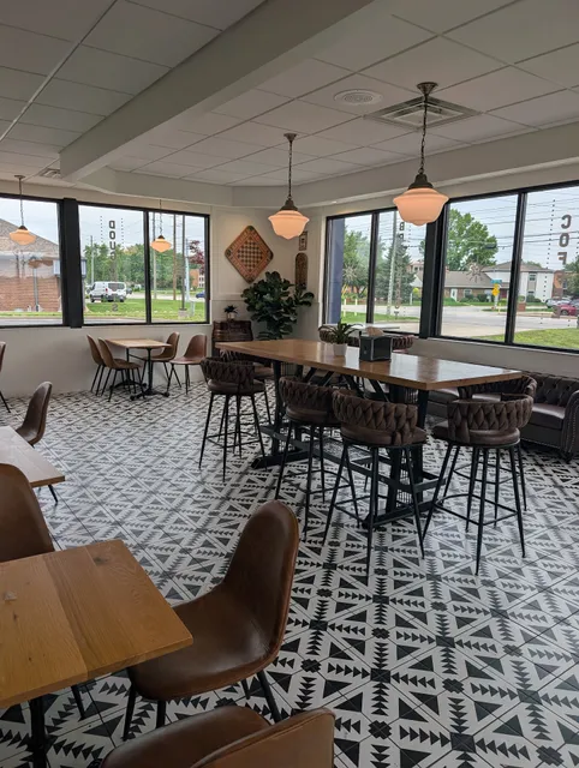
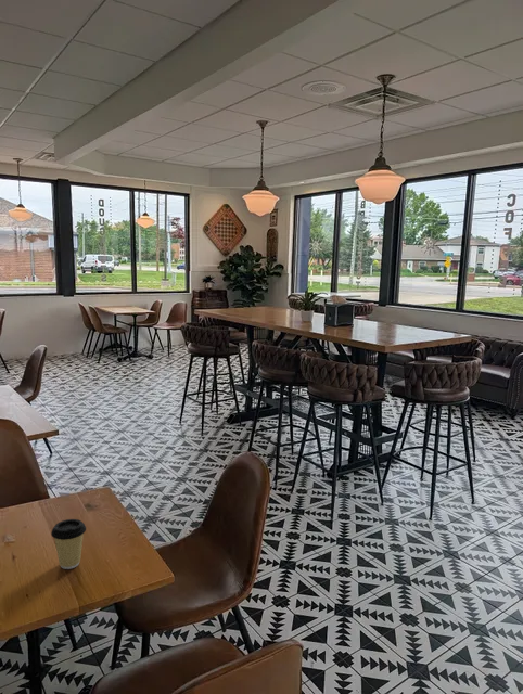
+ coffee cup [50,518,87,570]
